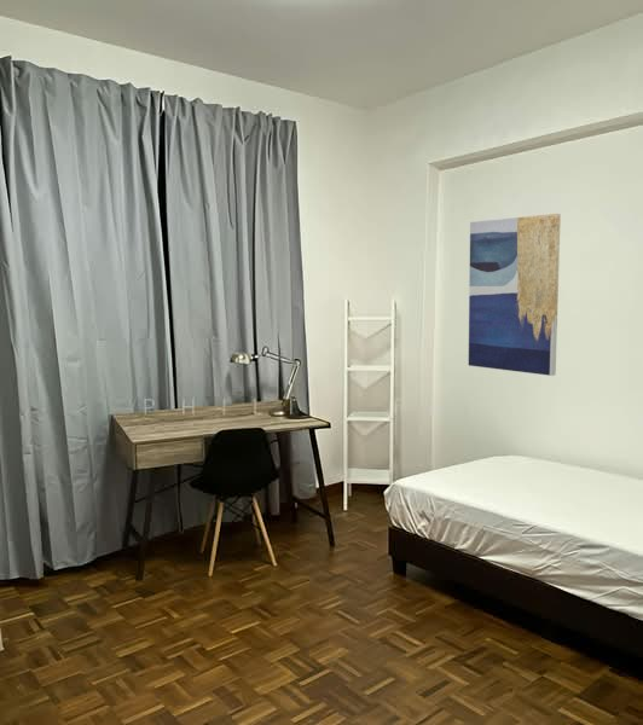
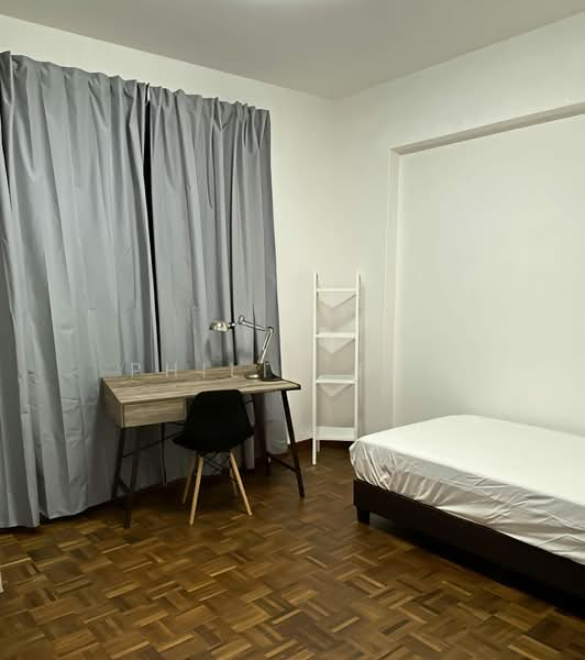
- wall art [468,213,562,377]
